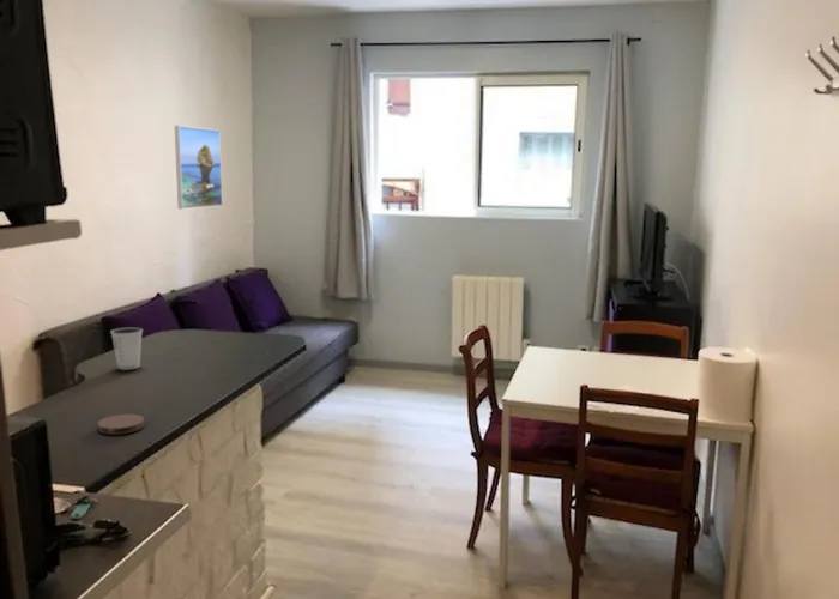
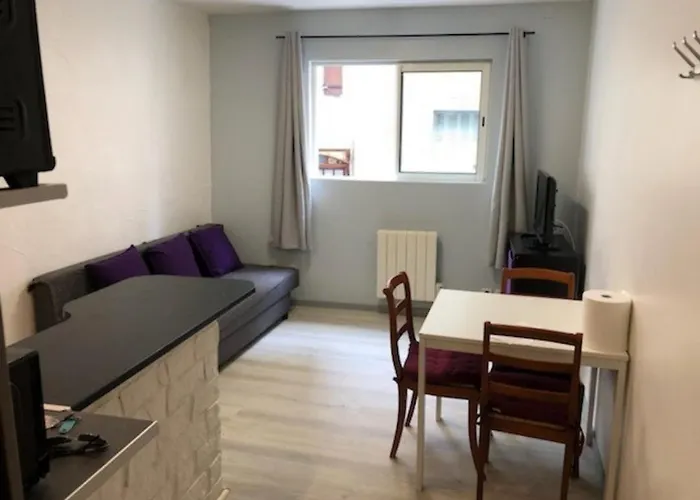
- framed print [174,125,223,210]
- coaster [97,413,145,435]
- dixie cup [109,326,144,371]
